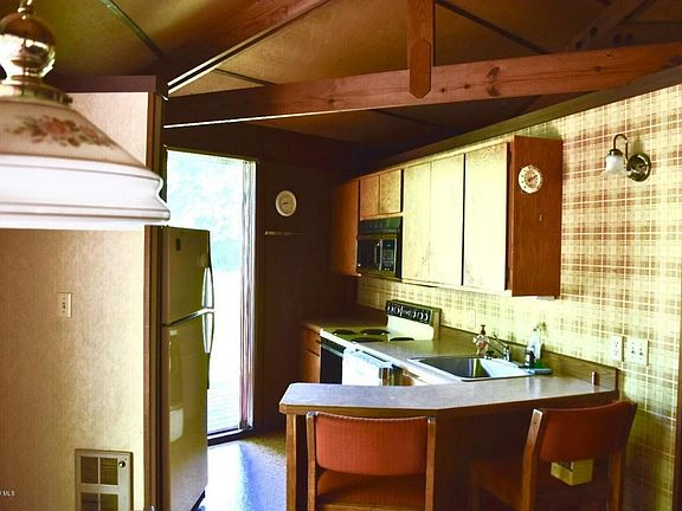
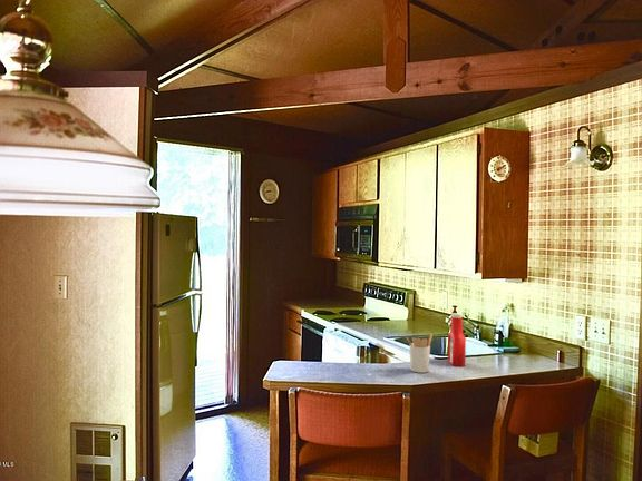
+ soap bottle [447,312,467,367]
+ utensil holder [406,333,434,374]
